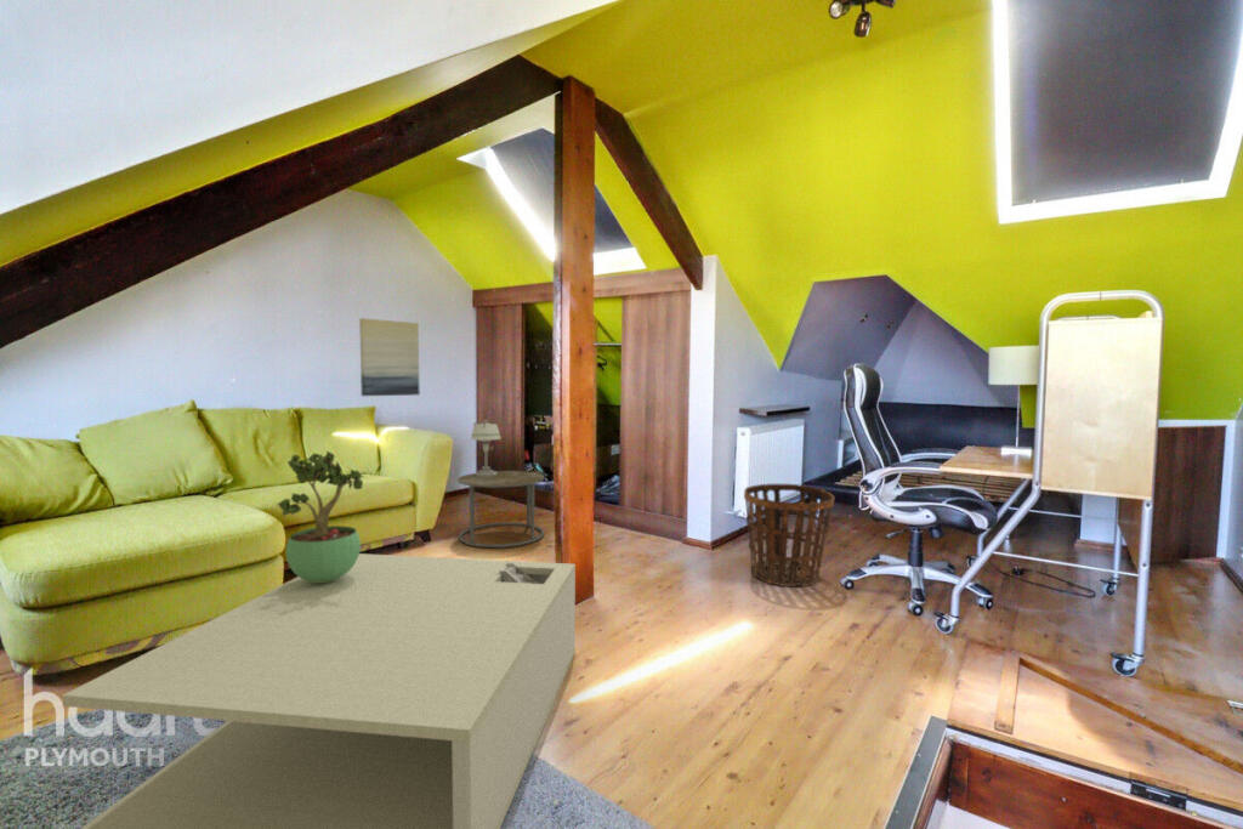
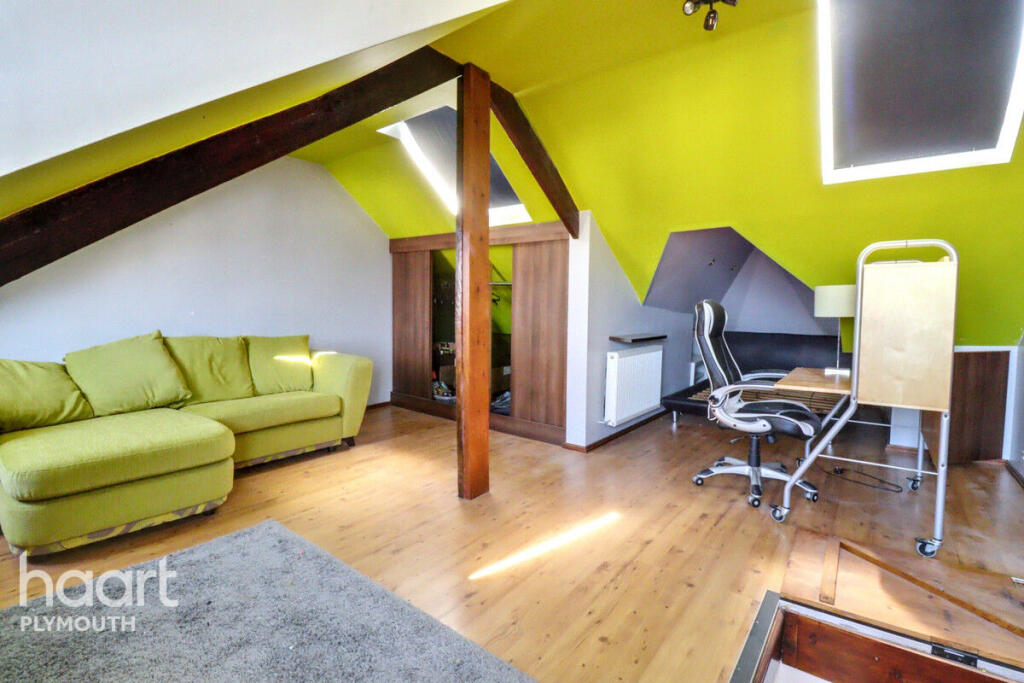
- side table [456,470,545,549]
- basket [743,483,835,589]
- wall art [358,317,421,397]
- table lamp [470,419,503,476]
- potted plant [276,450,364,583]
- coffee table [61,552,577,829]
